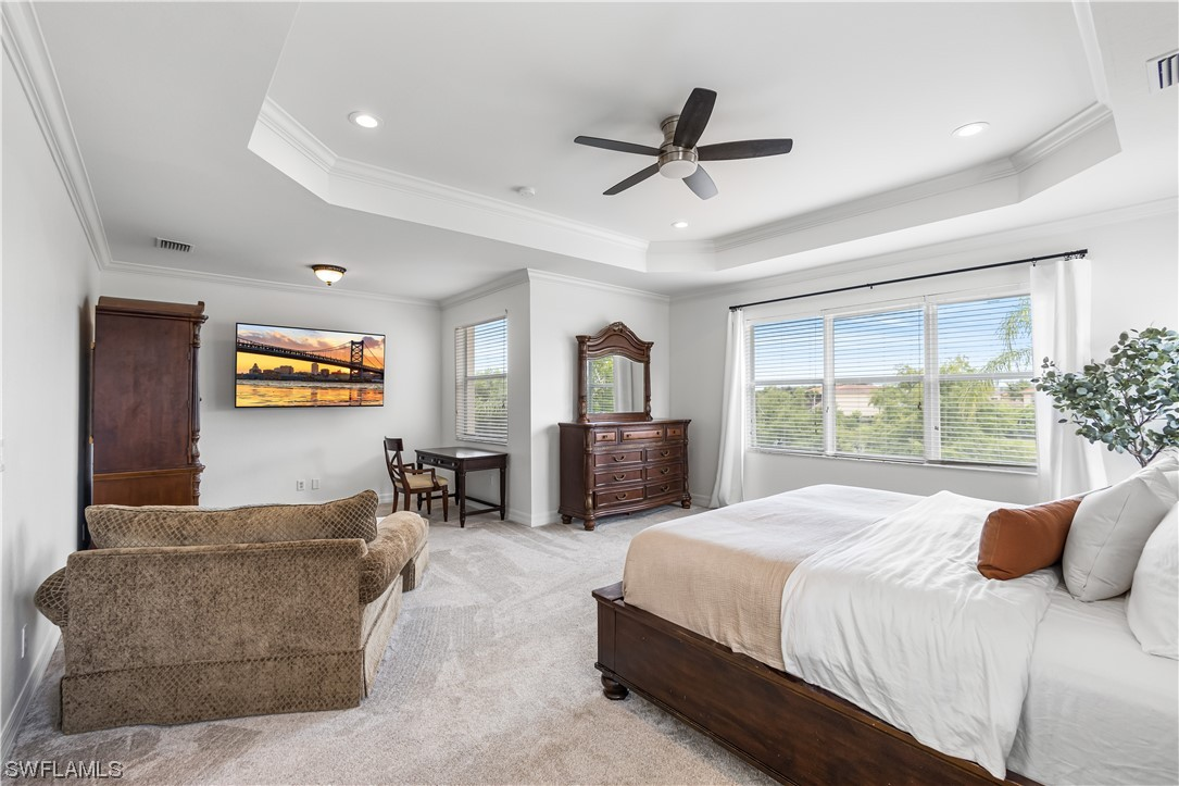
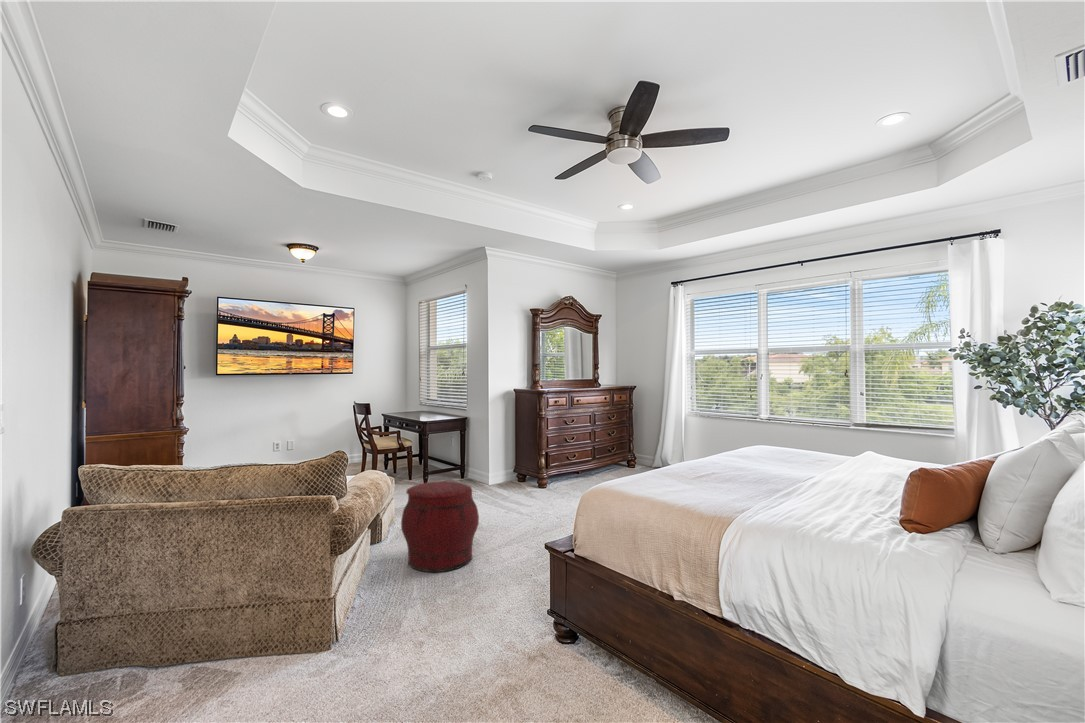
+ ottoman [400,480,480,573]
